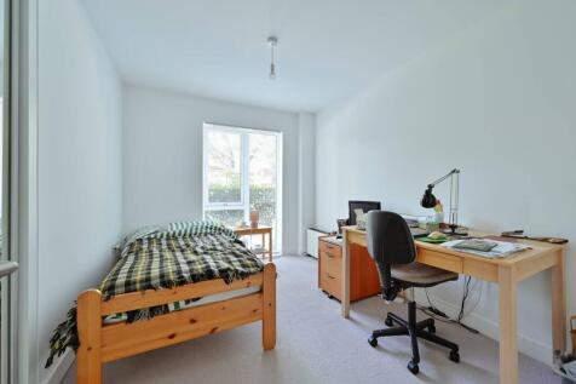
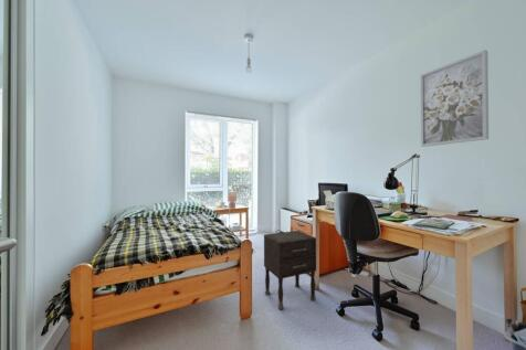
+ wall art [419,49,490,148]
+ nightstand [263,230,317,310]
